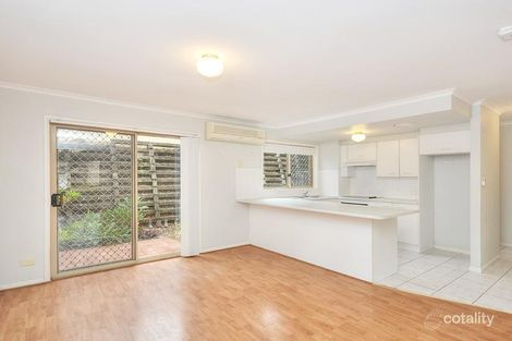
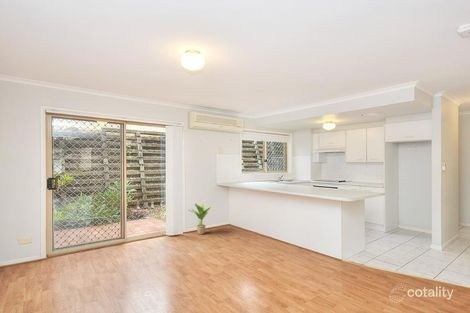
+ potted plant [188,203,212,235]
